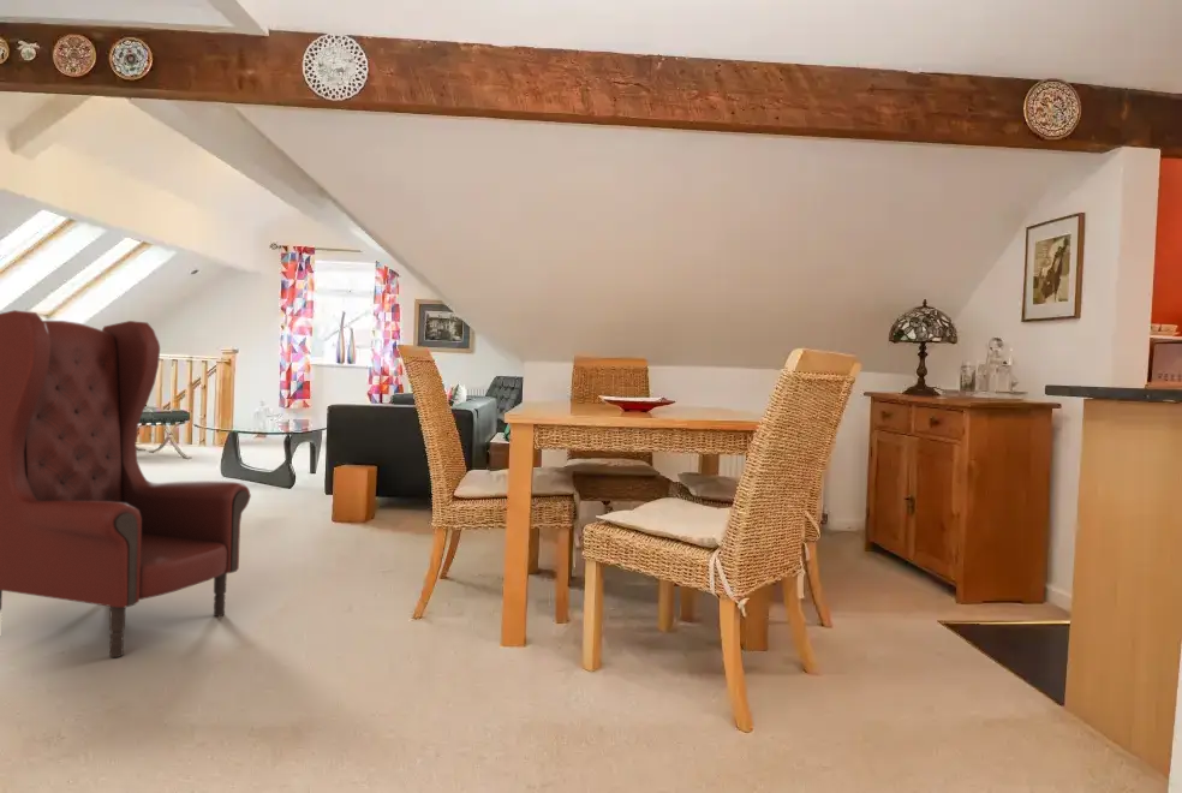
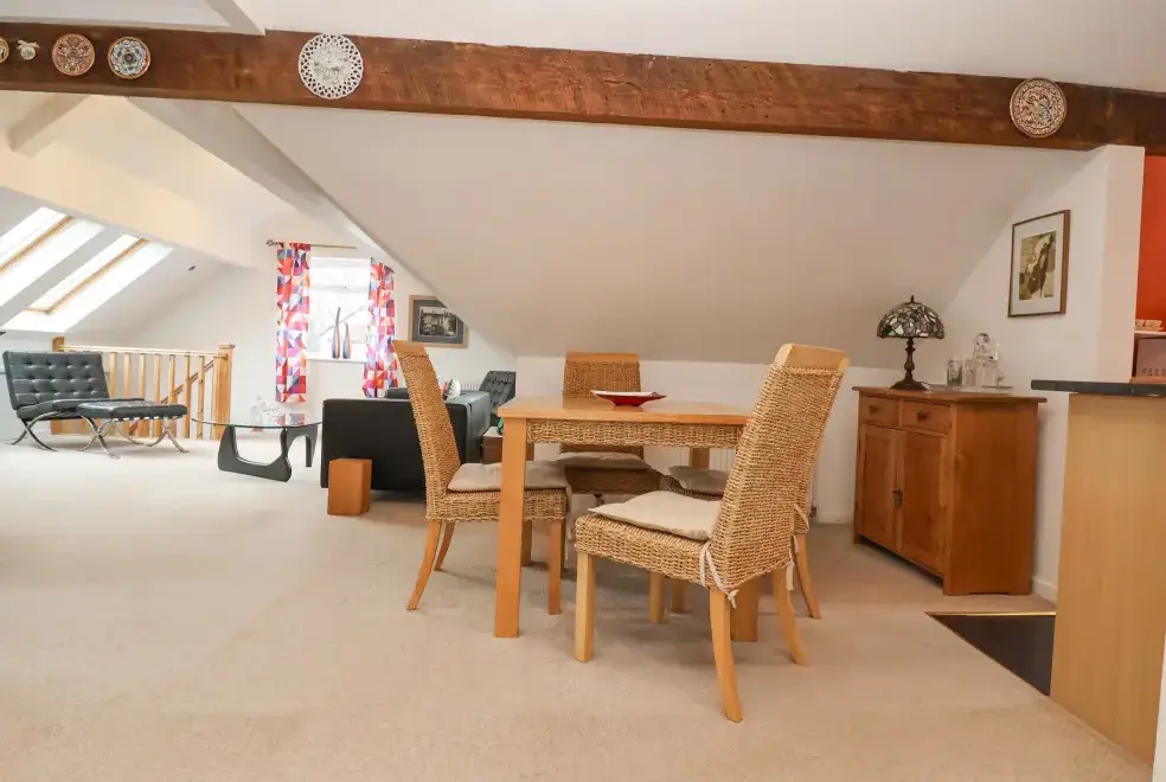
- armchair [0,309,252,658]
